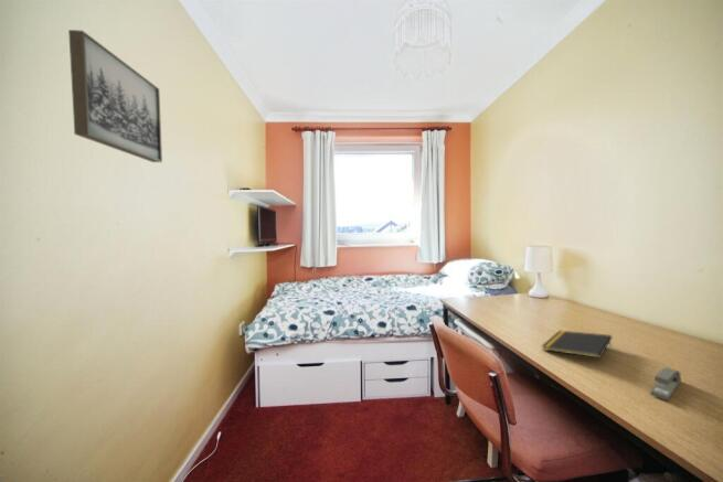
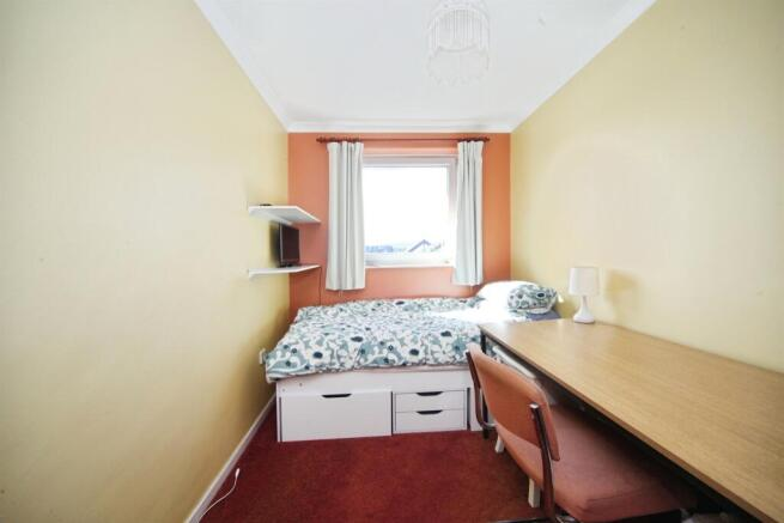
- notepad [541,330,613,360]
- stapler [649,366,682,401]
- wall art [67,29,163,163]
